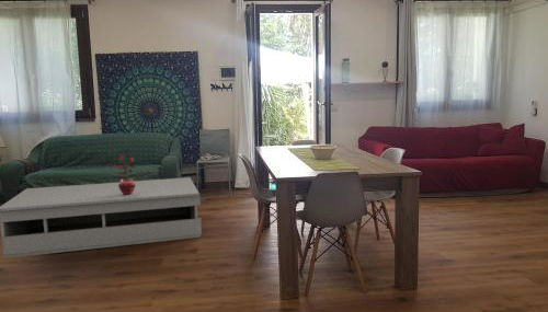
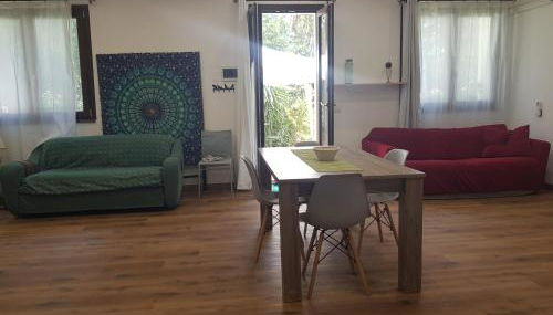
- potted plant [113,152,135,195]
- coffee table [0,176,203,259]
